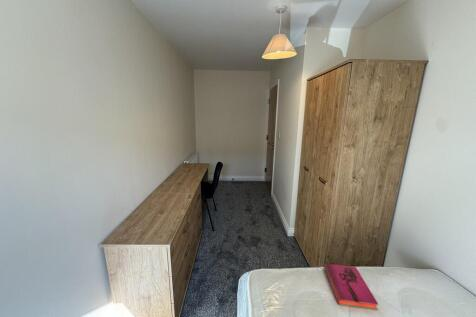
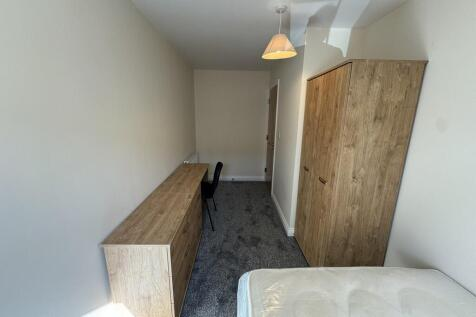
- hardback book [323,263,379,311]
